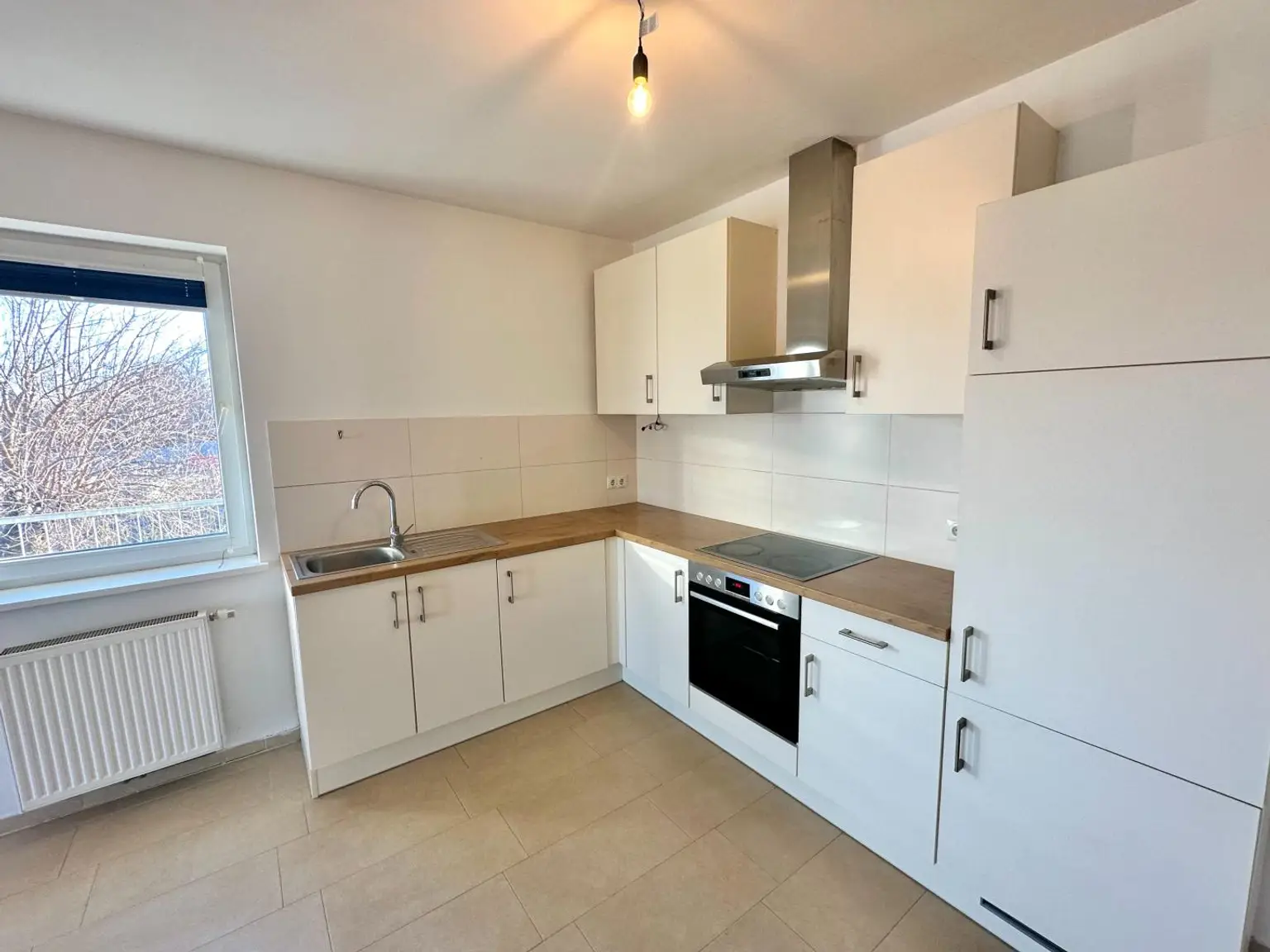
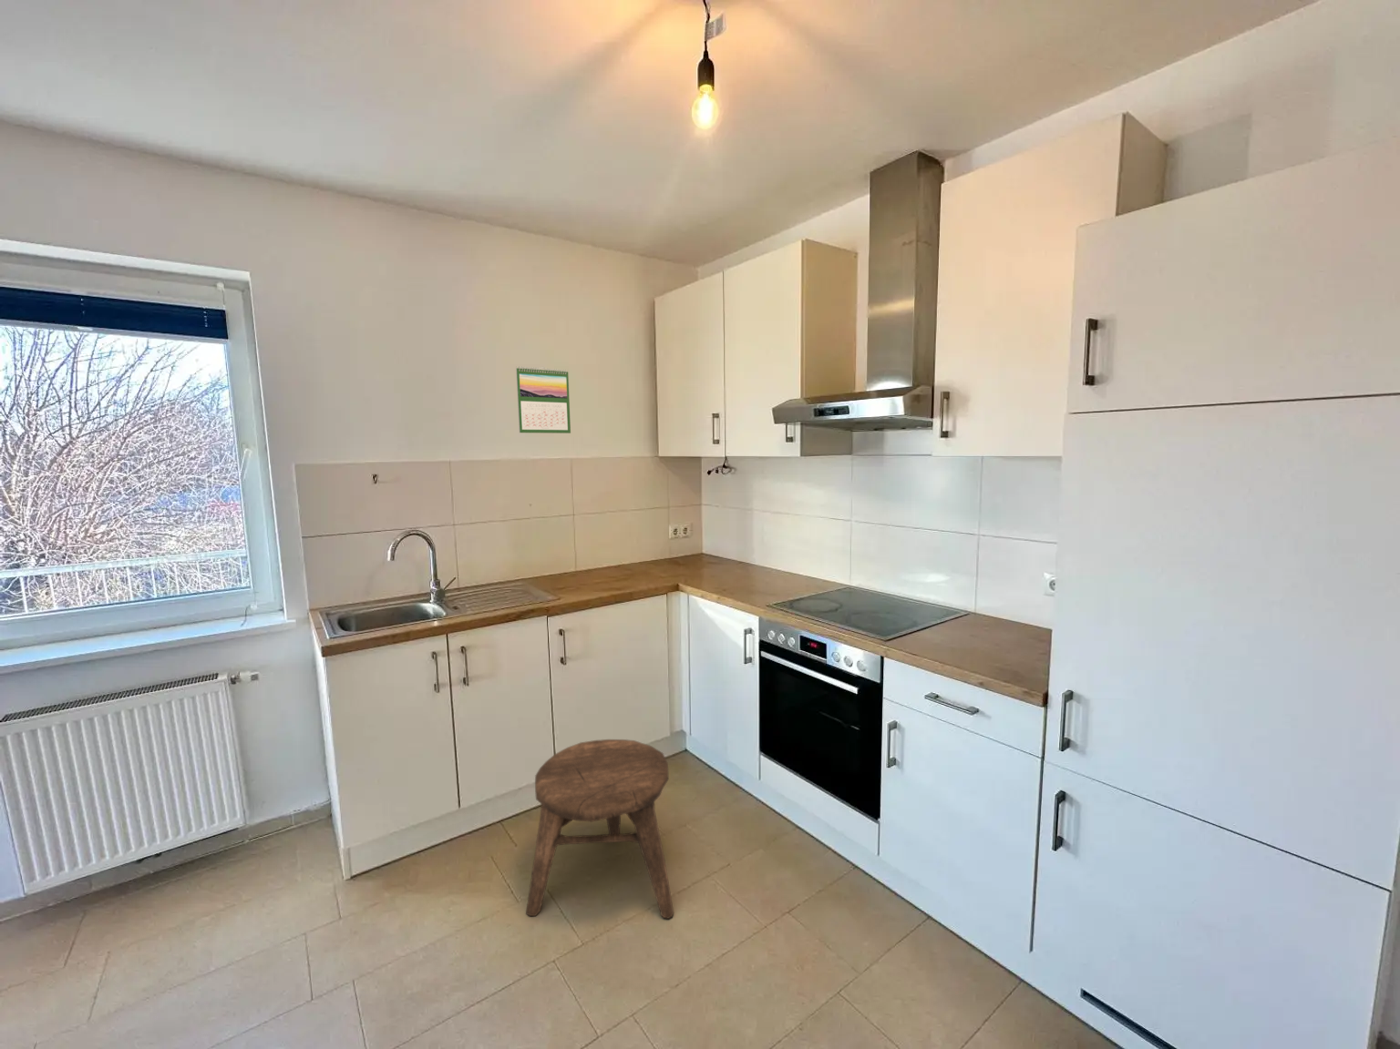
+ stool [525,738,675,920]
+ calendar [515,366,571,434]
